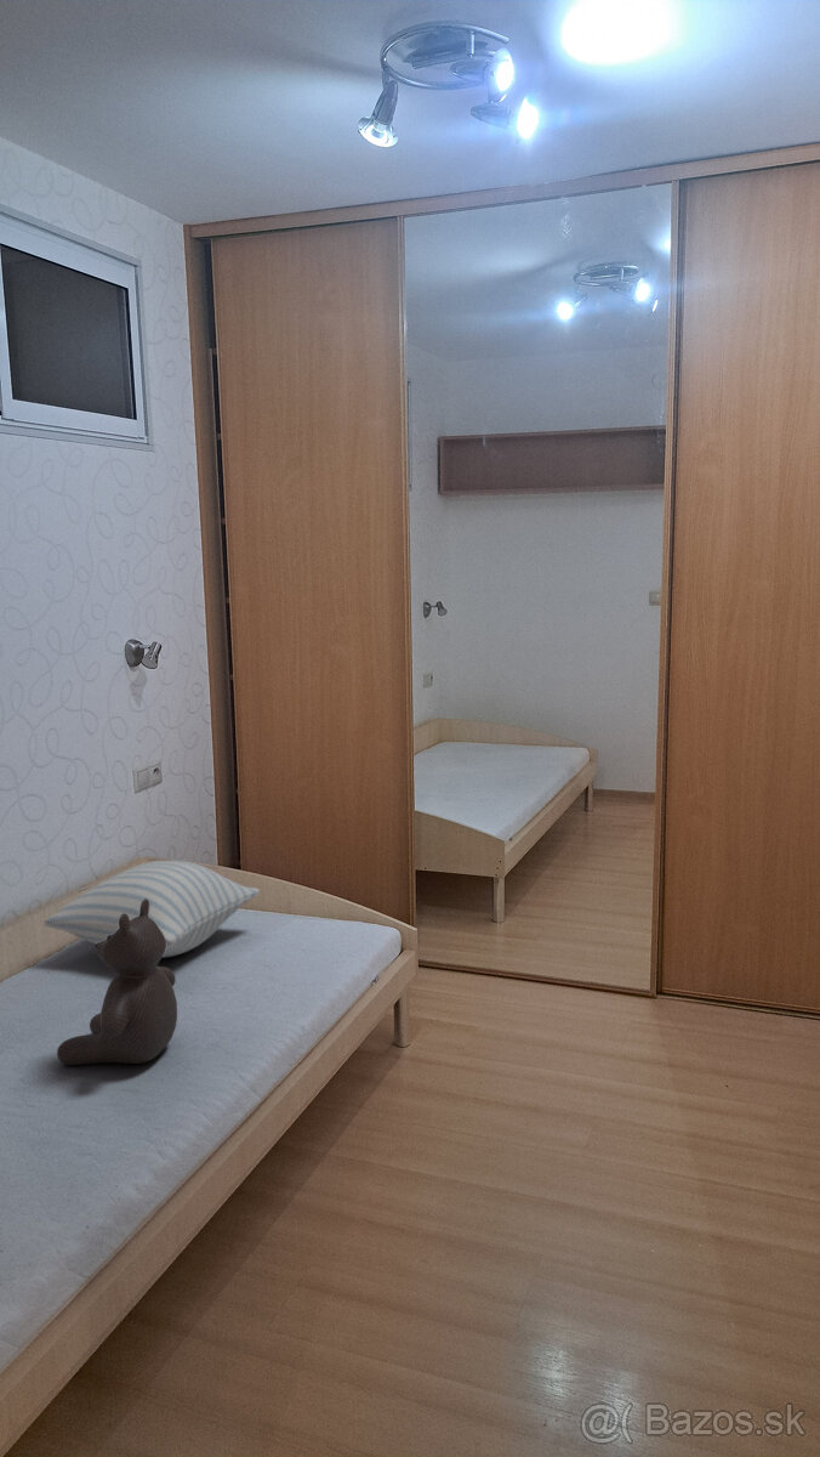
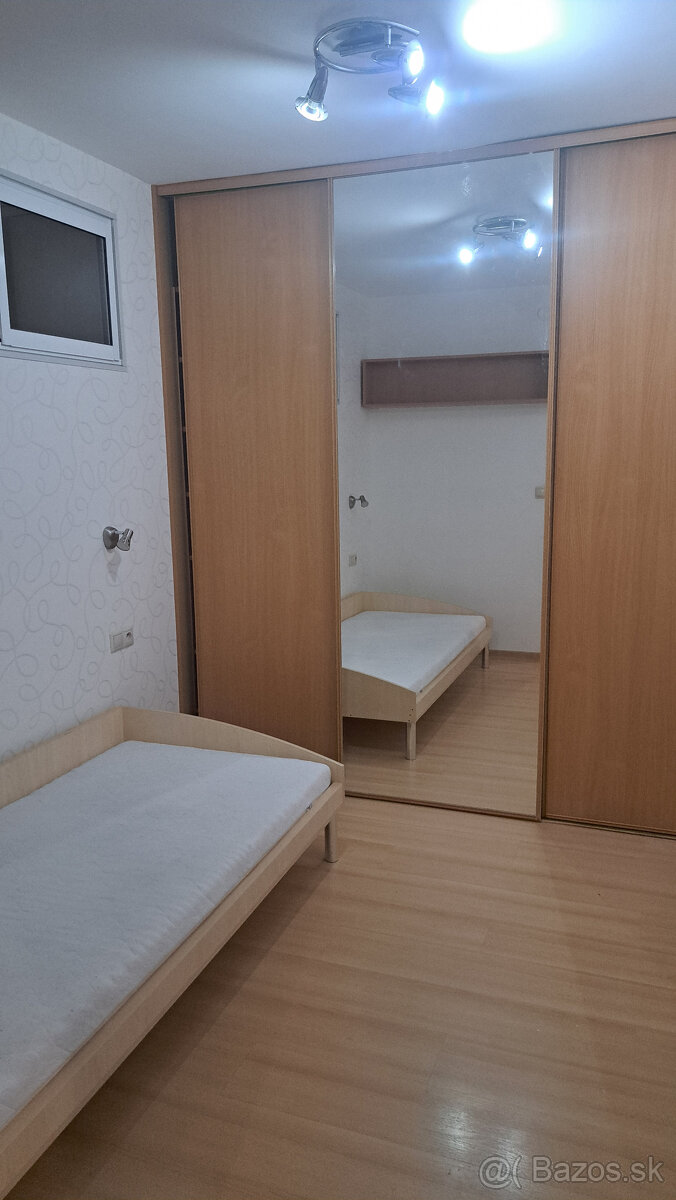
- pillow [44,860,261,959]
- teddy bear [56,898,178,1066]
